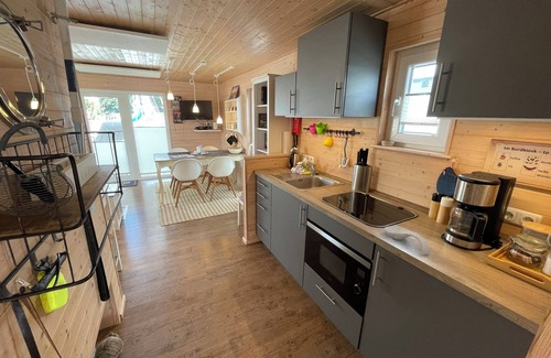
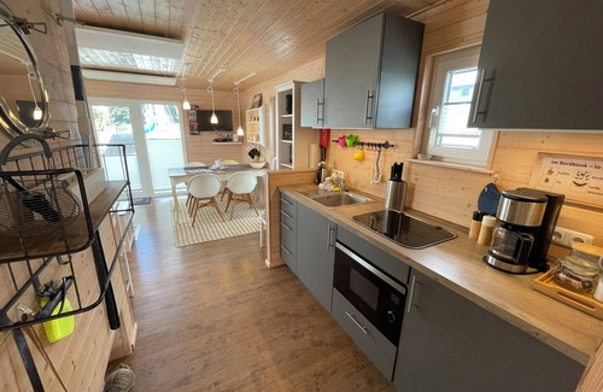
- spoon rest [383,225,431,256]
